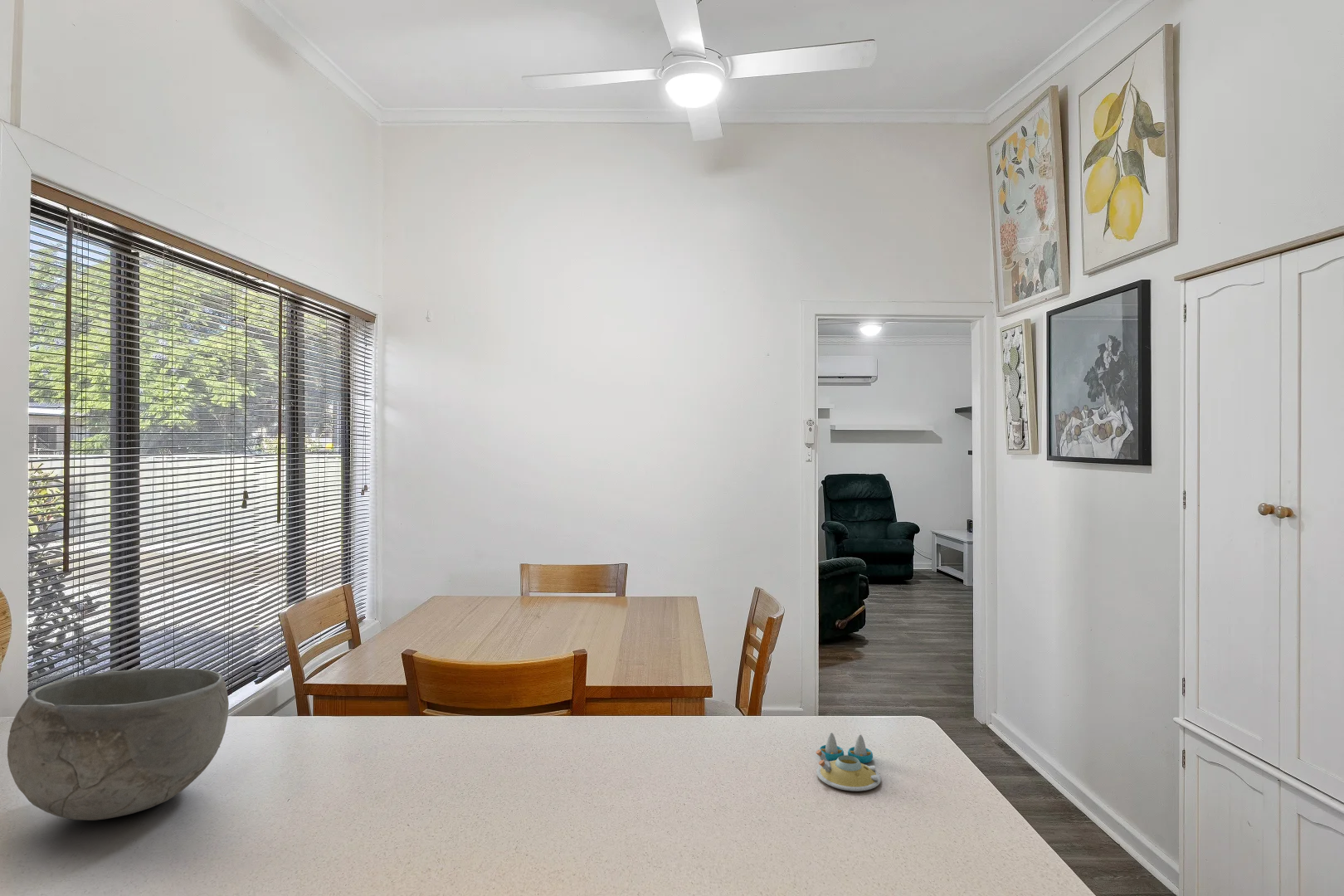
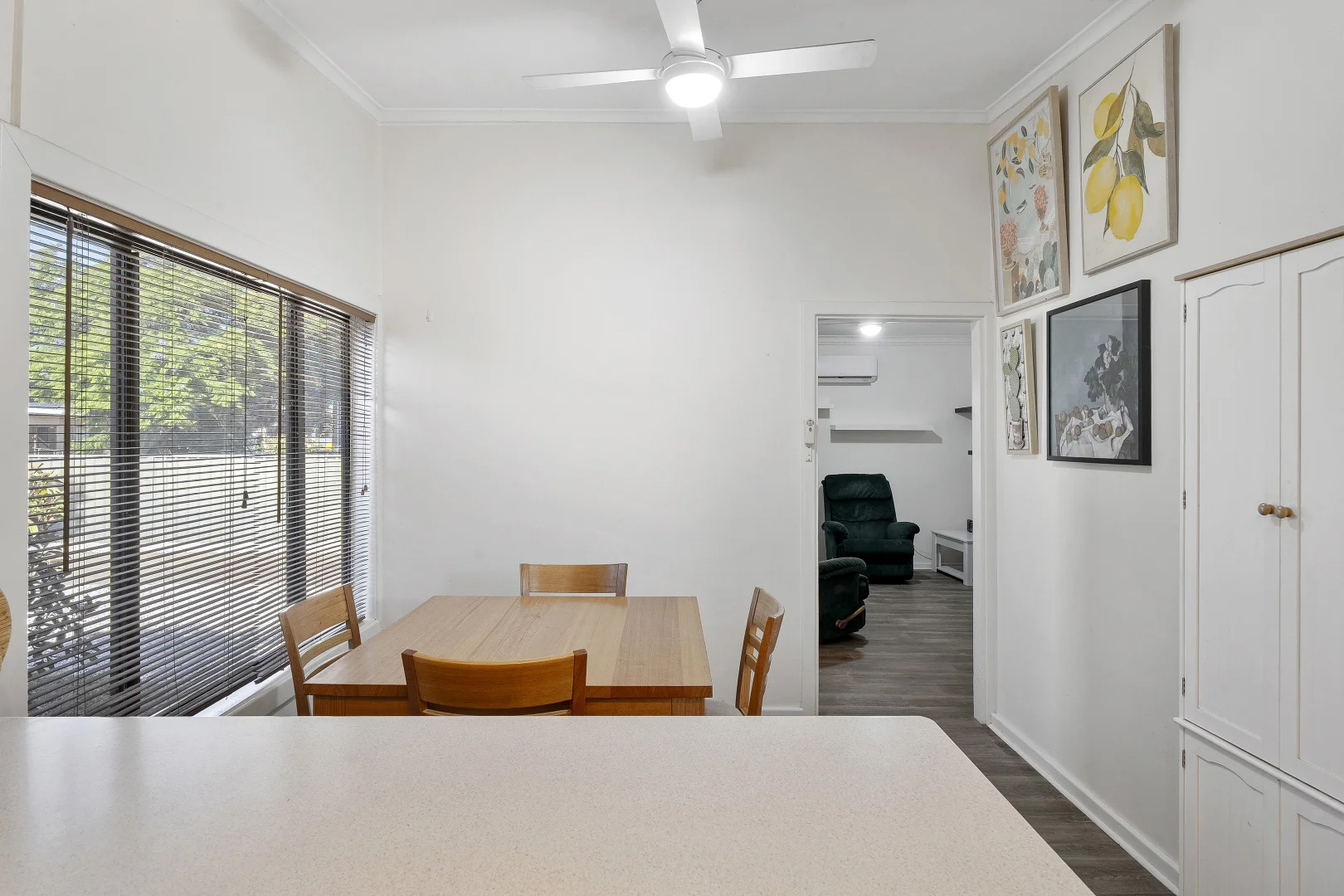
- bowl [7,667,230,821]
- salt and pepper shaker set [815,732,882,792]
